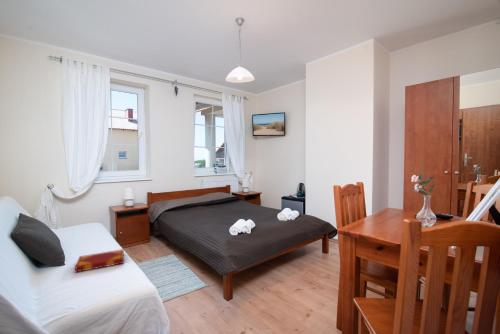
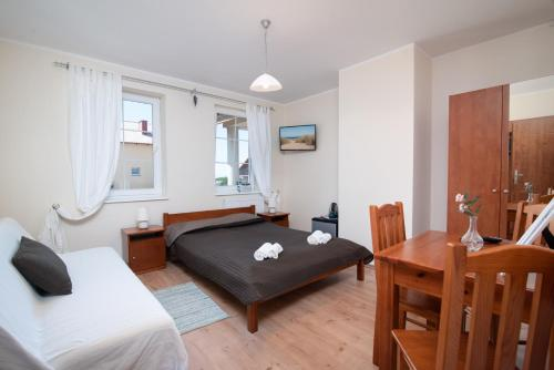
- hardback book [74,248,125,274]
